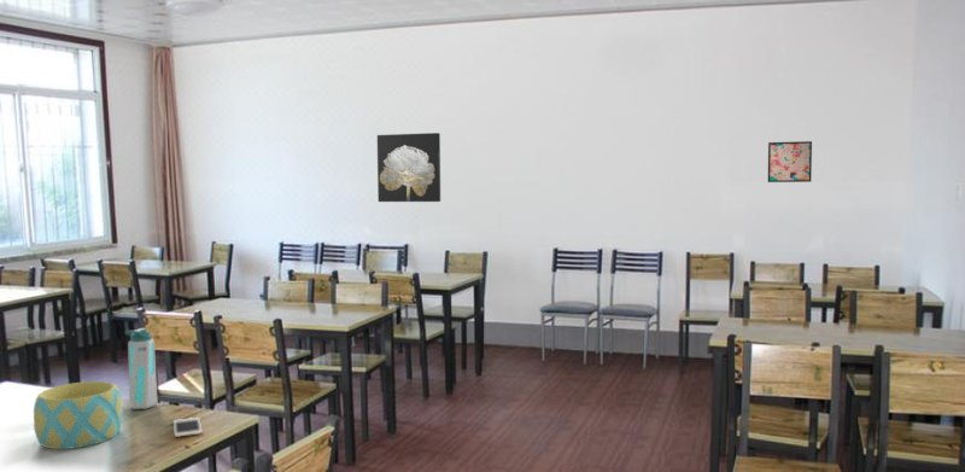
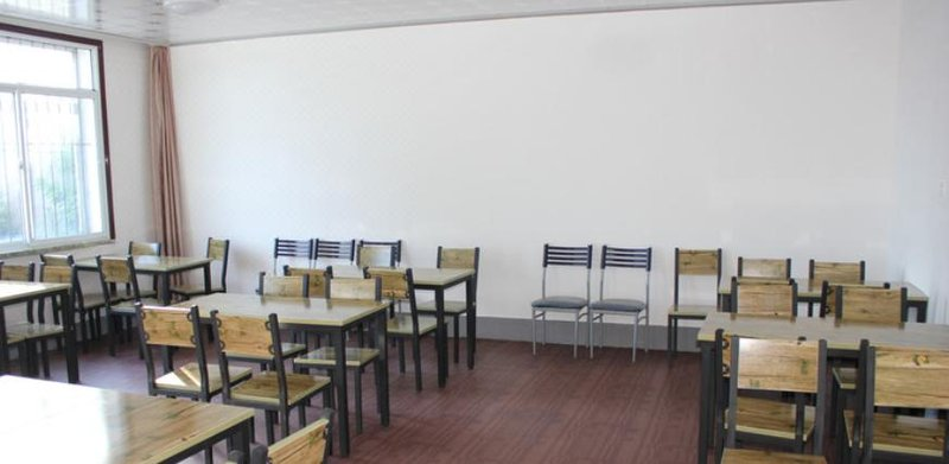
- cell phone [172,416,203,438]
- wall art [767,140,813,183]
- water bottle [124,327,158,410]
- wall art [376,132,441,203]
- bowl [33,380,124,450]
